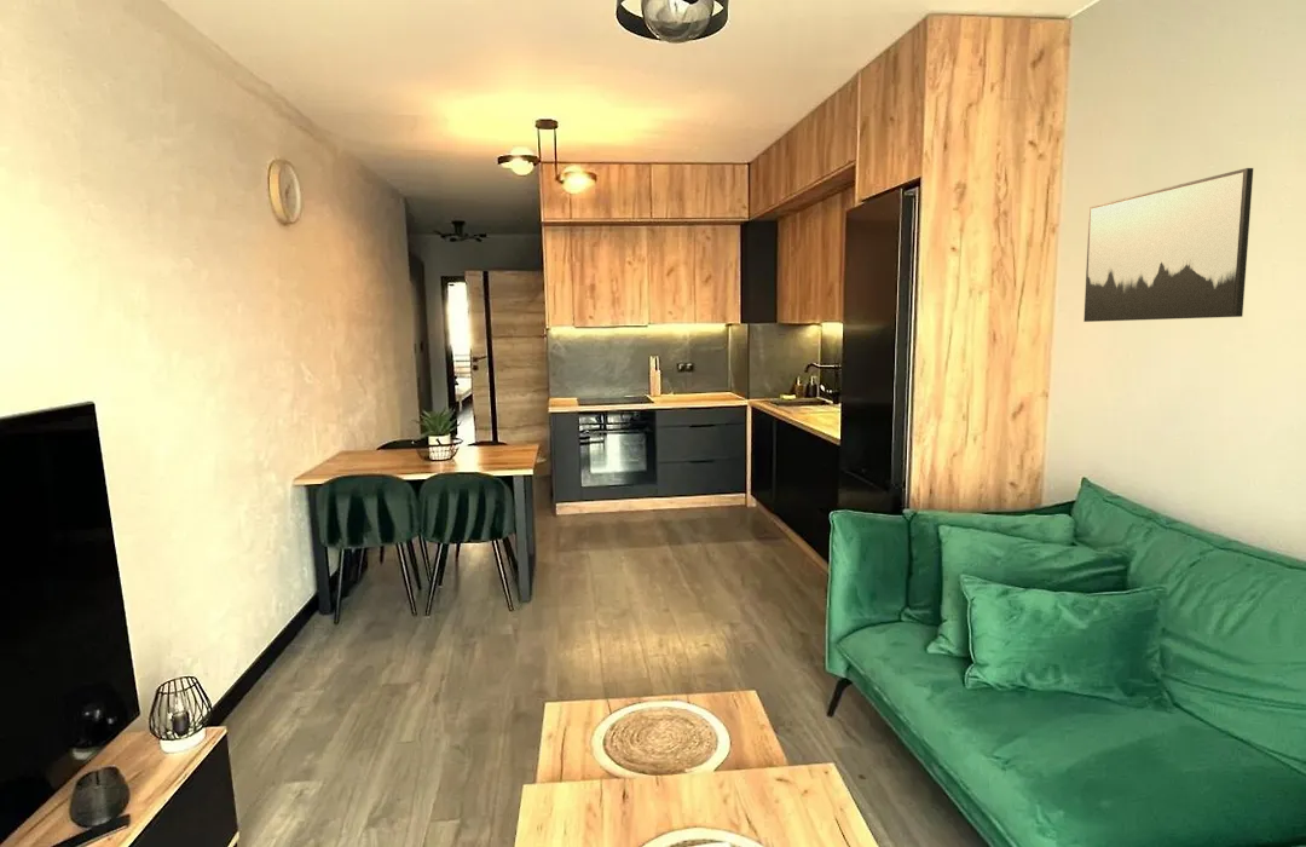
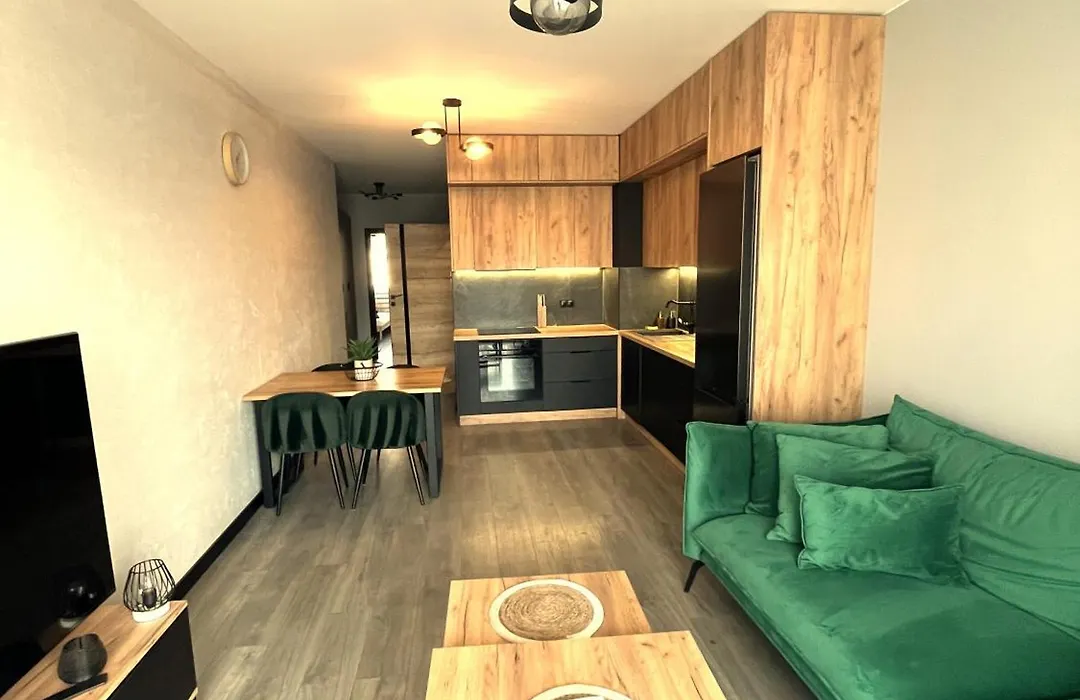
- wall art [1082,167,1254,323]
